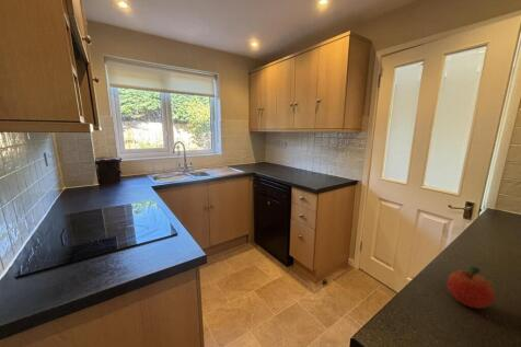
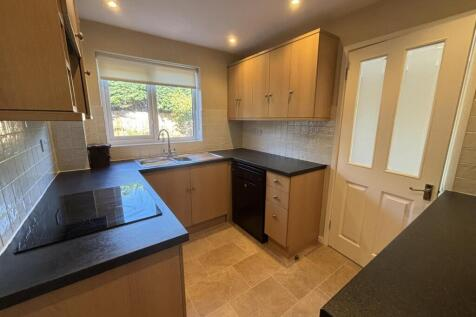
- fruit [447,265,496,310]
